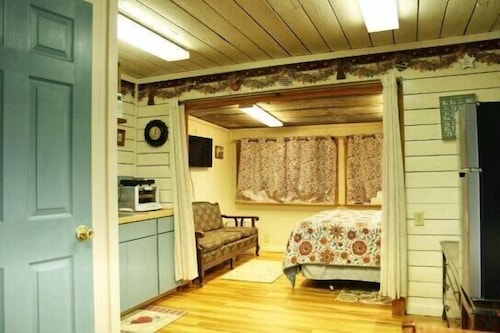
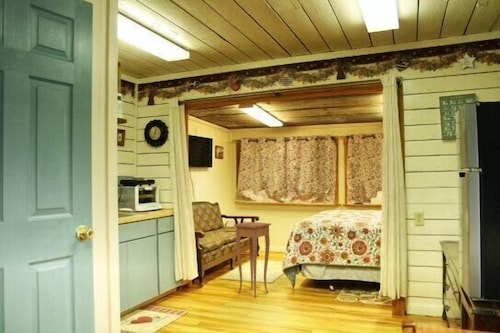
+ side table [233,221,272,298]
